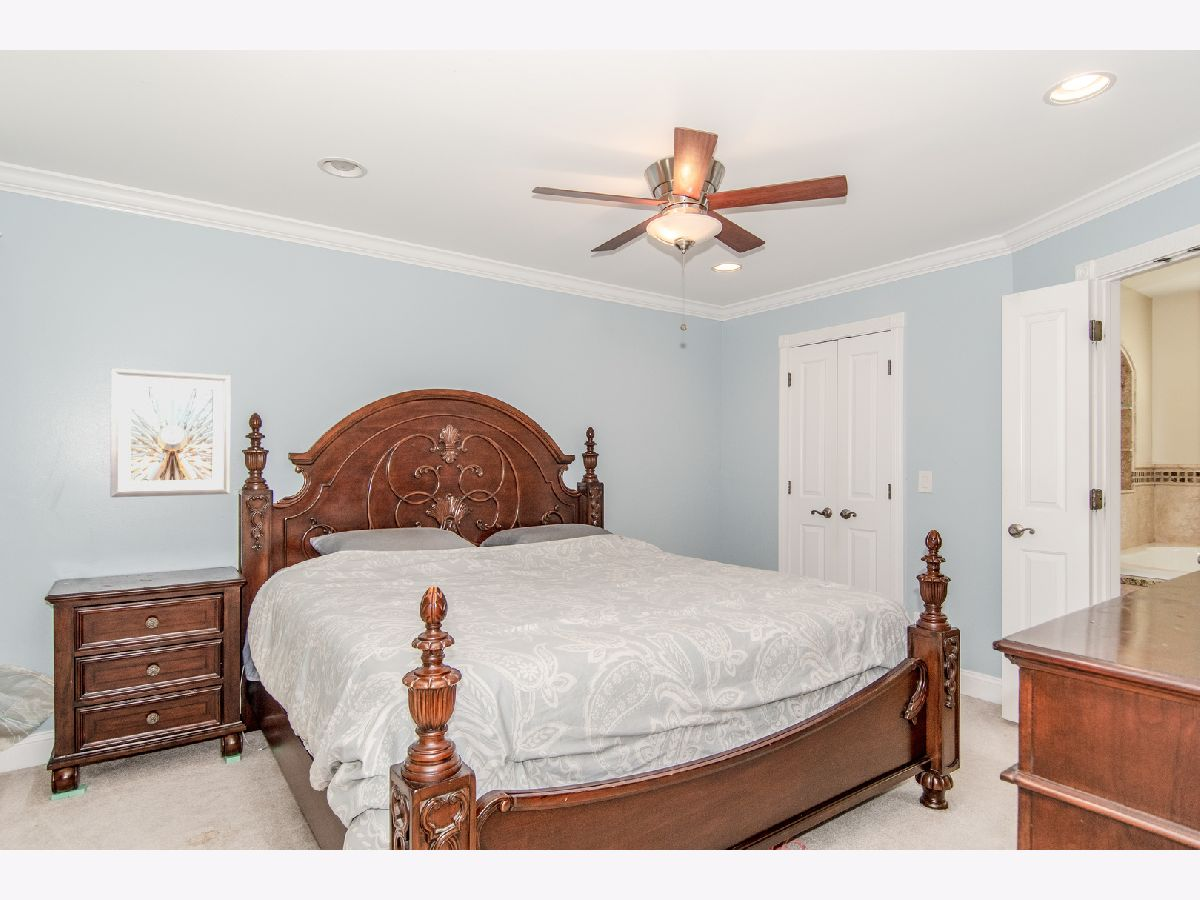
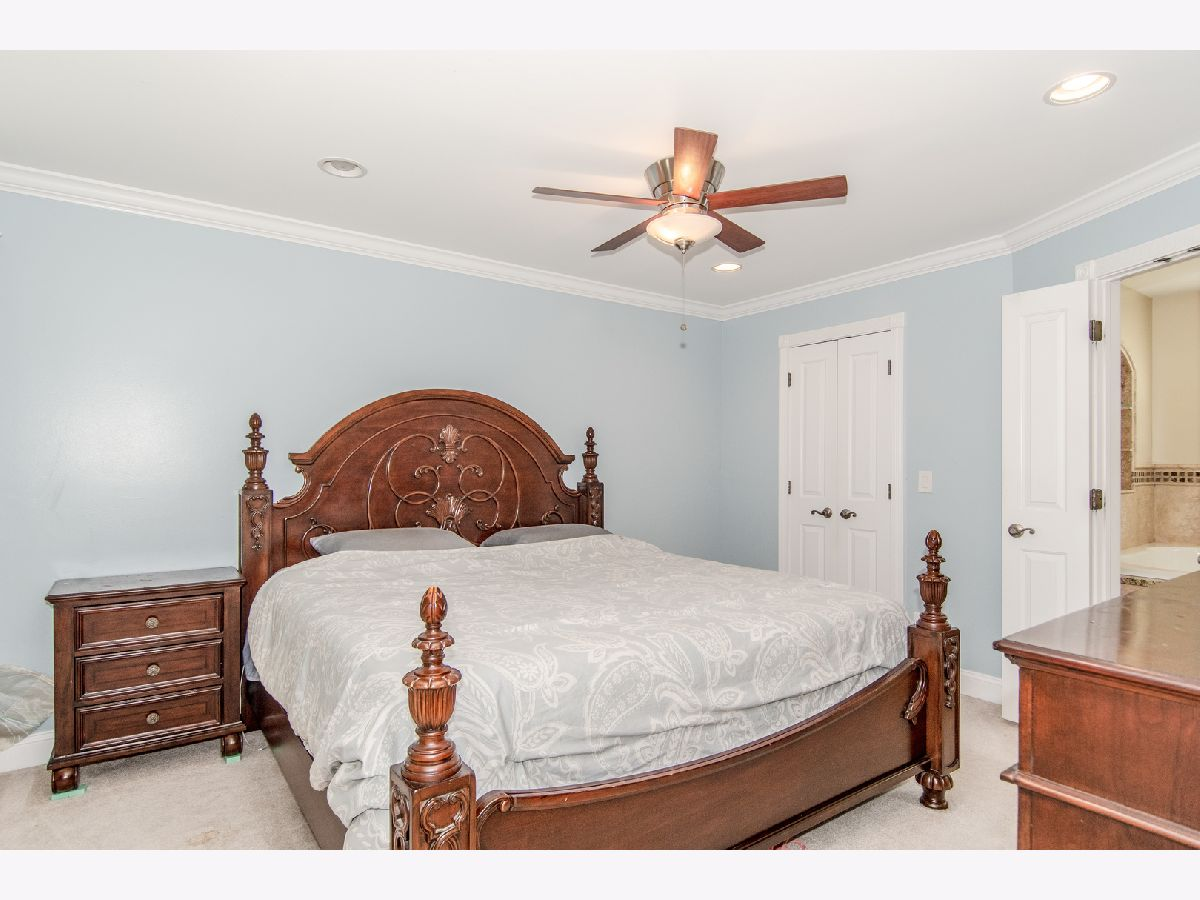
- picture frame [109,367,232,498]
